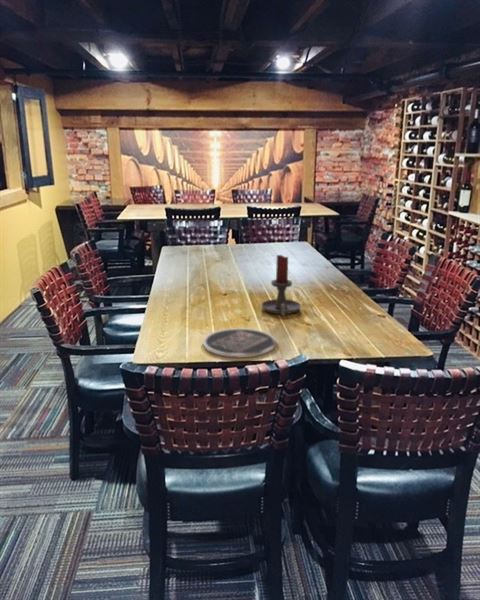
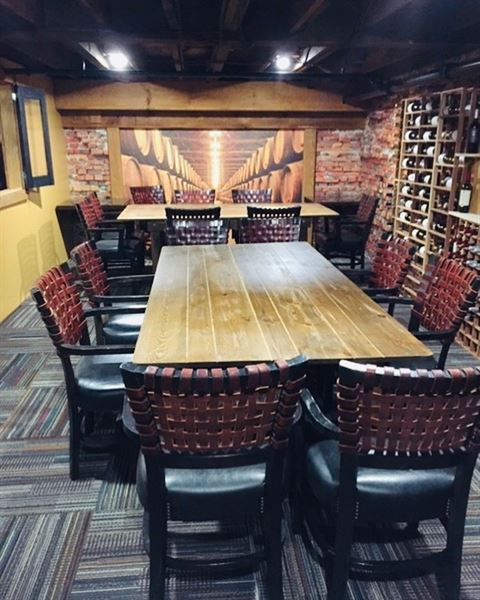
- plate [202,327,277,358]
- candle holder [260,254,302,316]
